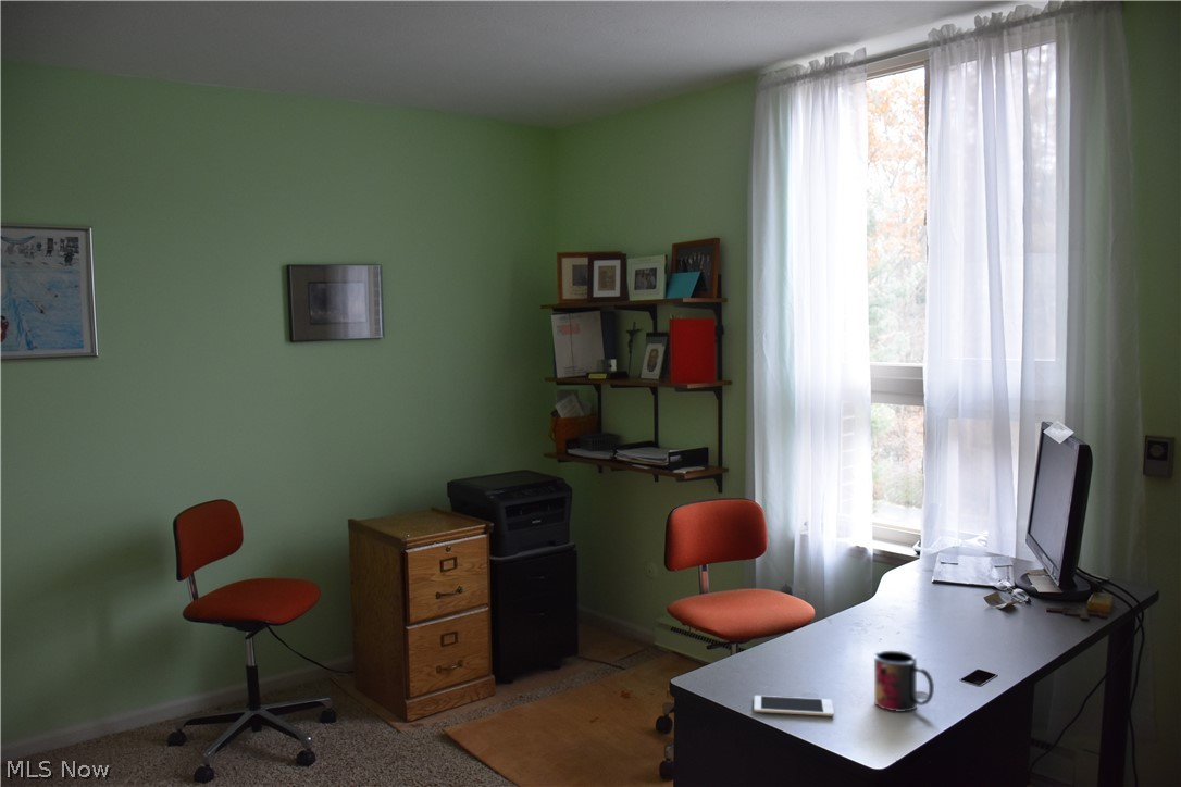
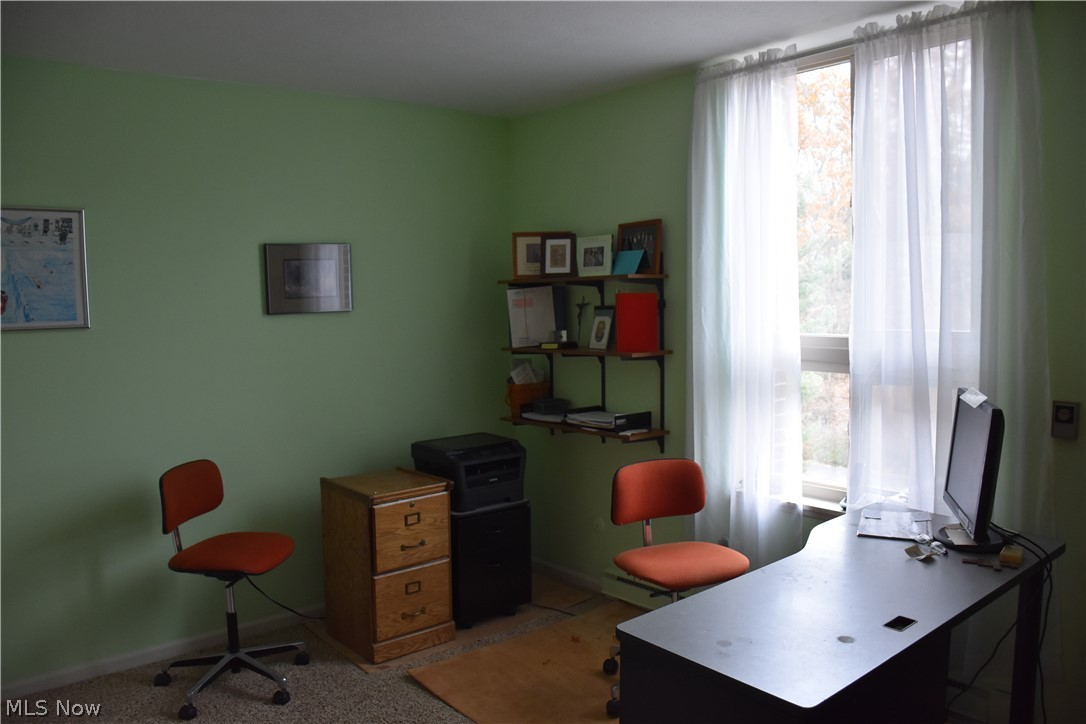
- cell phone [753,695,835,717]
- mug [873,650,935,713]
